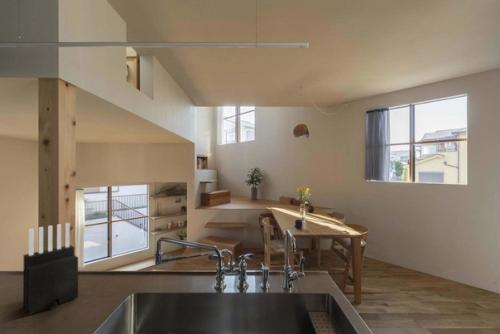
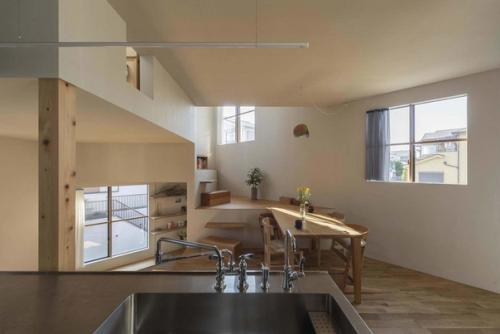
- knife block [22,222,79,316]
